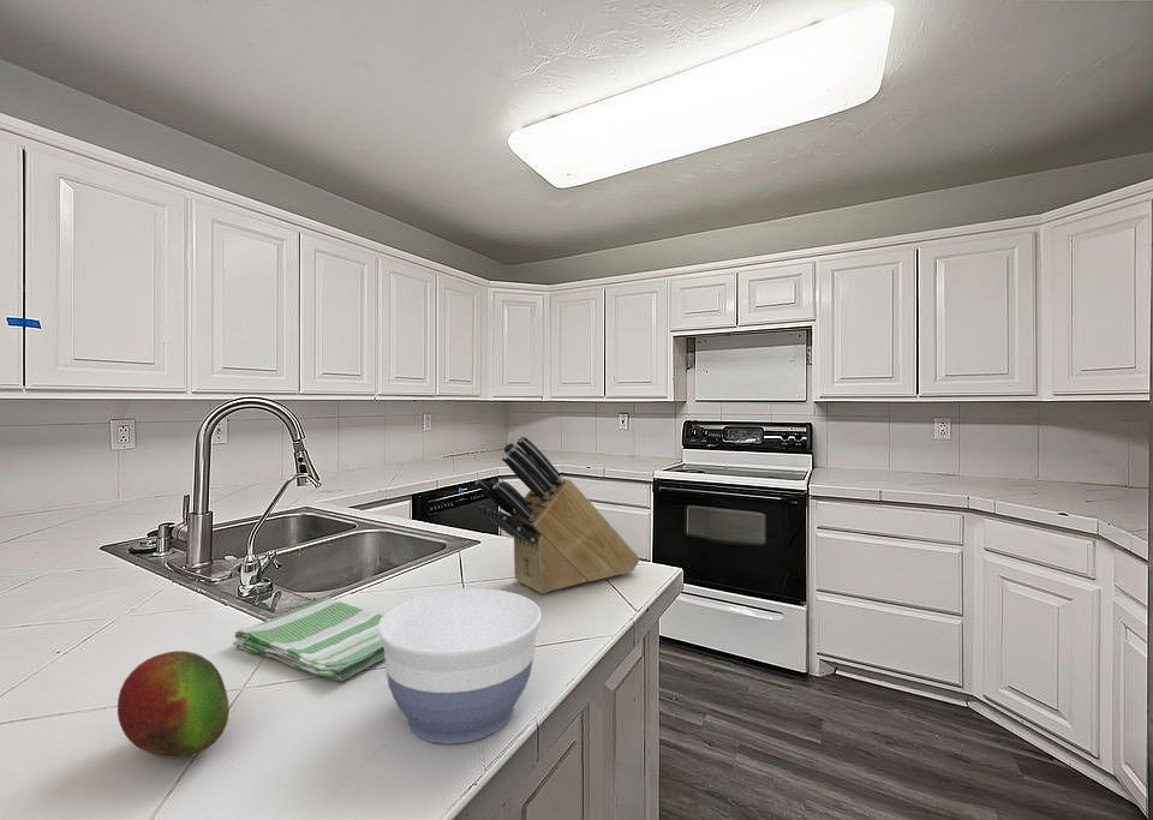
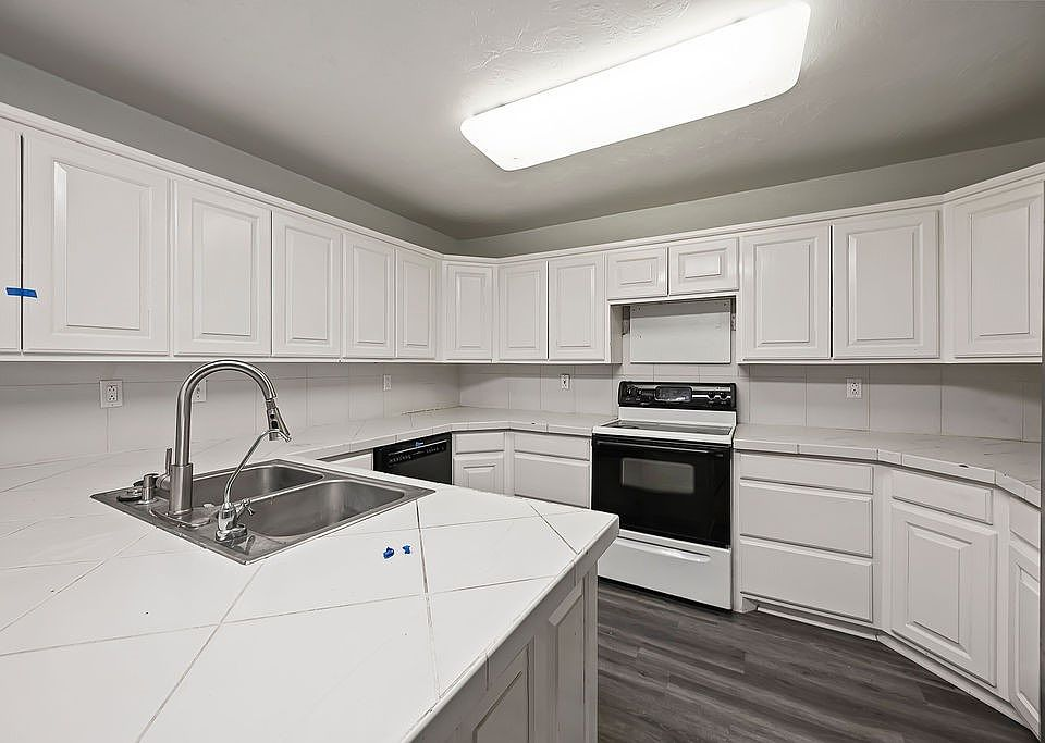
- fruit [117,650,231,760]
- dish towel [232,595,386,682]
- bowl [378,587,543,744]
- knife block [474,435,641,594]
